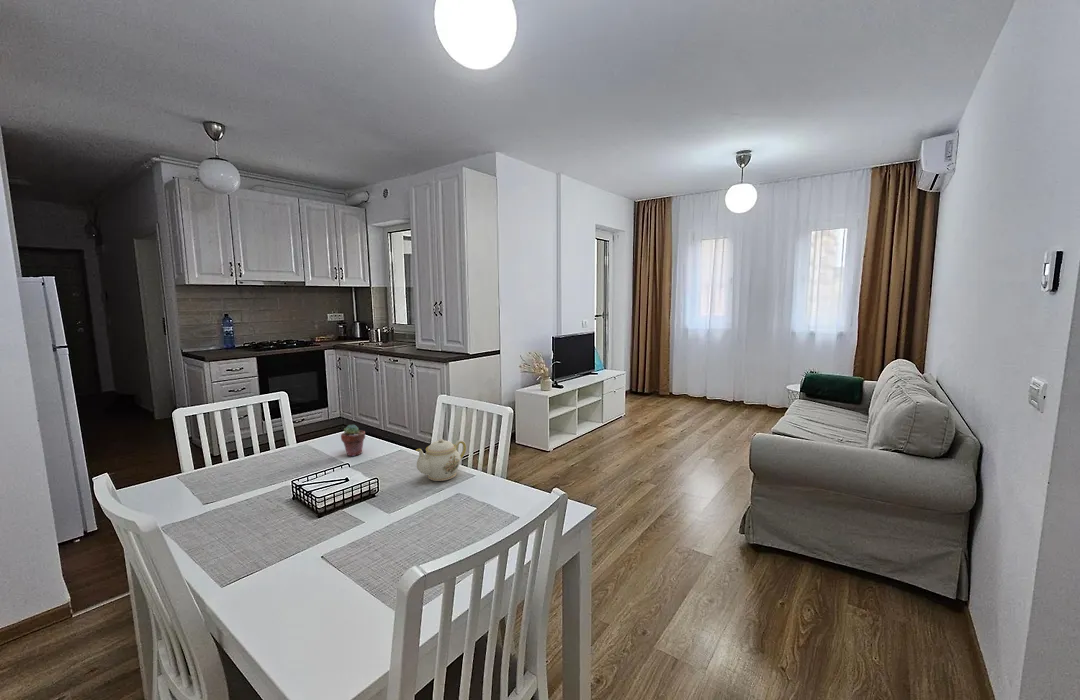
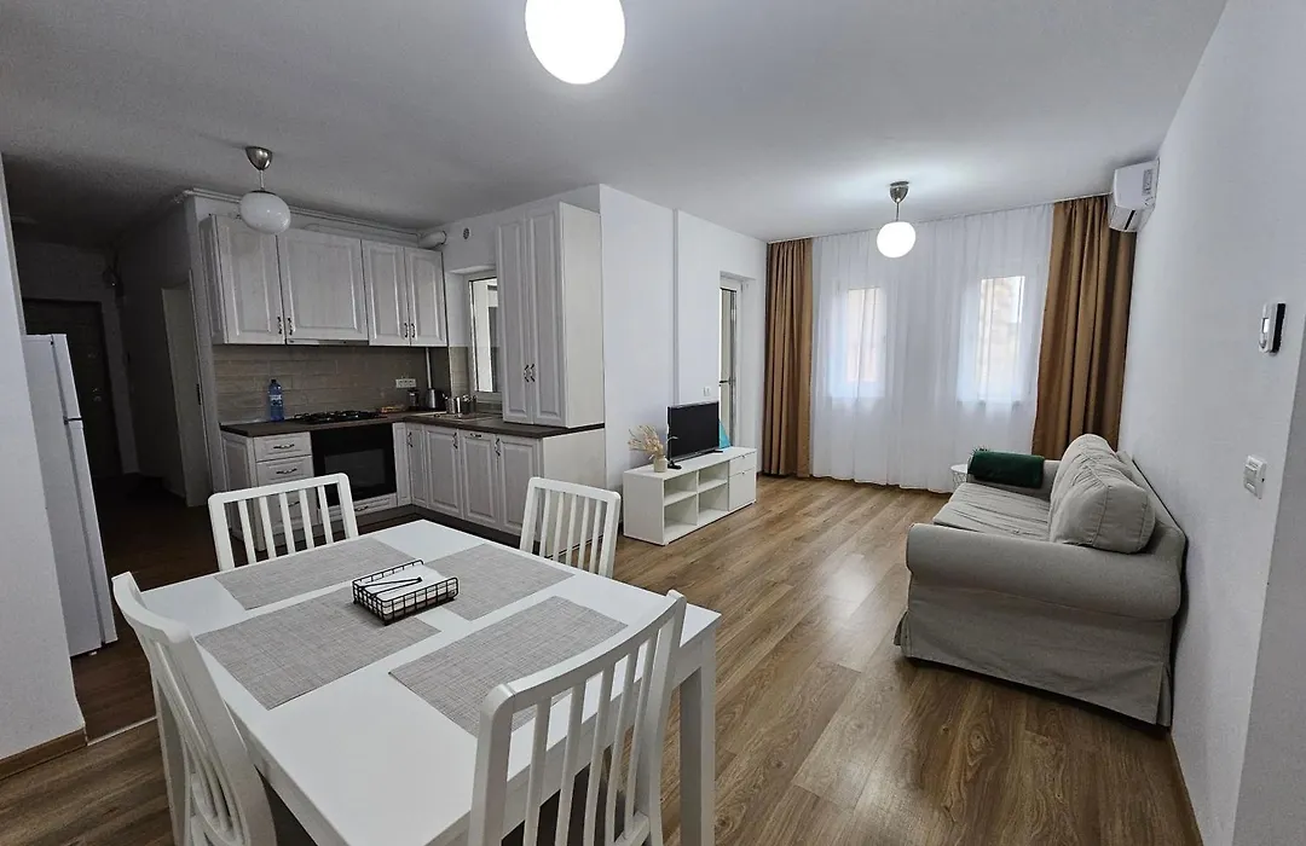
- potted succulent [340,424,366,457]
- teapot [415,438,467,482]
